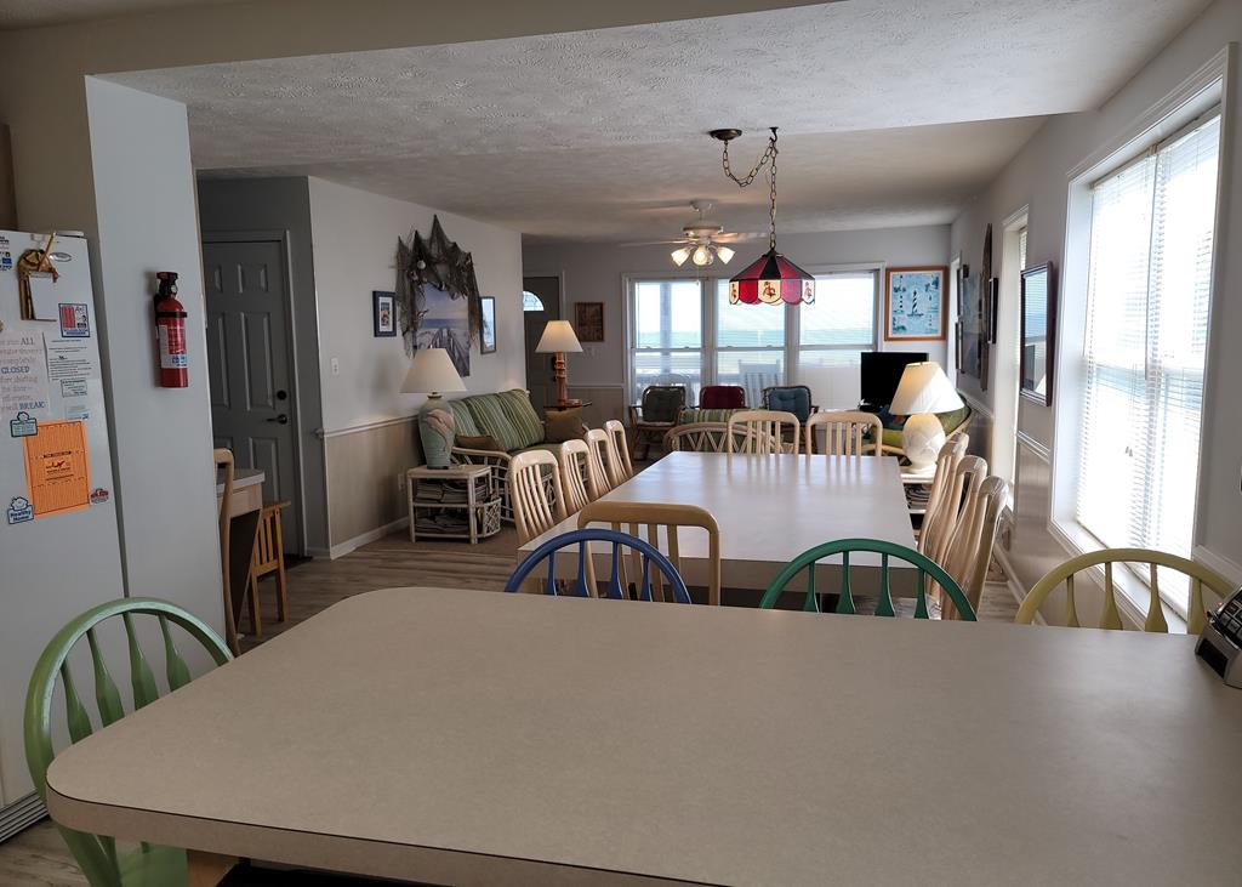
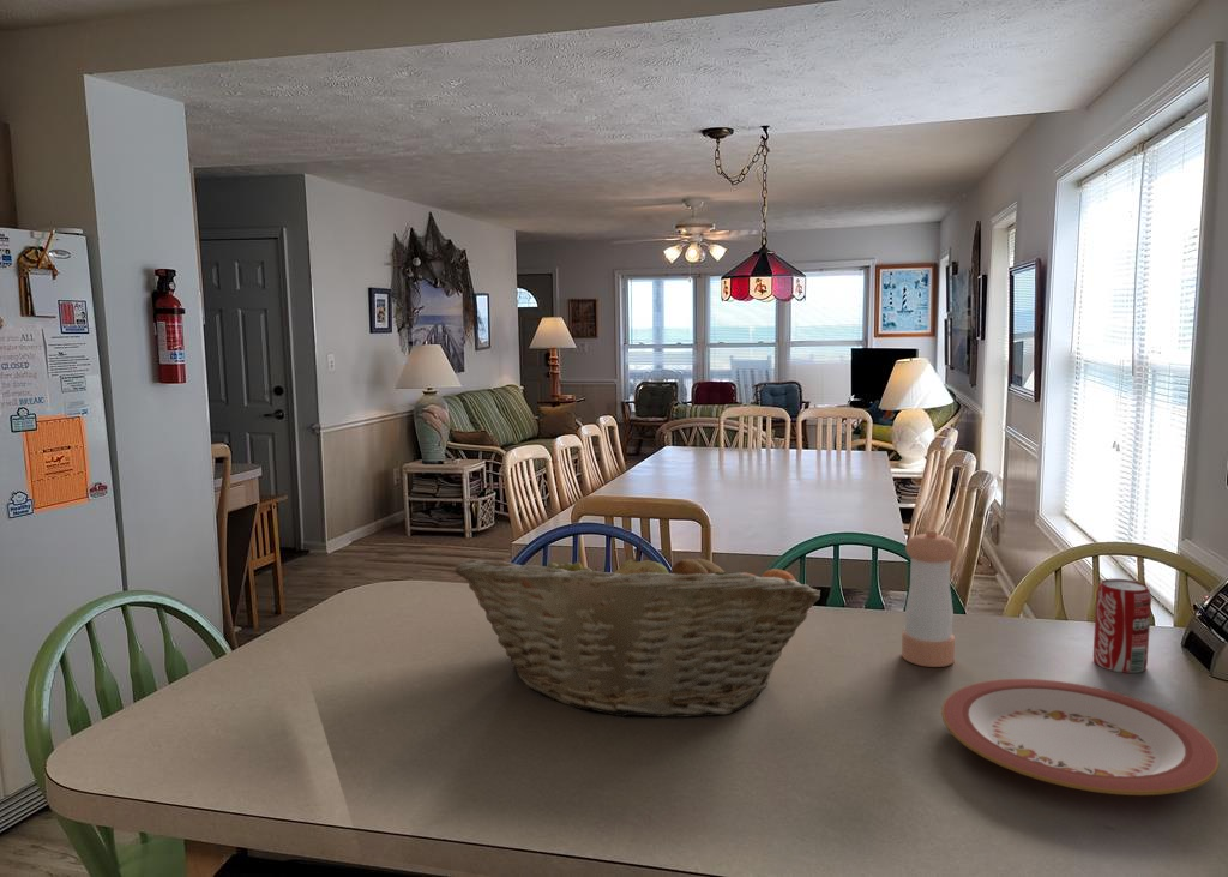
+ plate [940,678,1221,797]
+ fruit basket [453,540,821,719]
+ beverage can [1092,578,1152,674]
+ pepper shaker [901,529,958,668]
